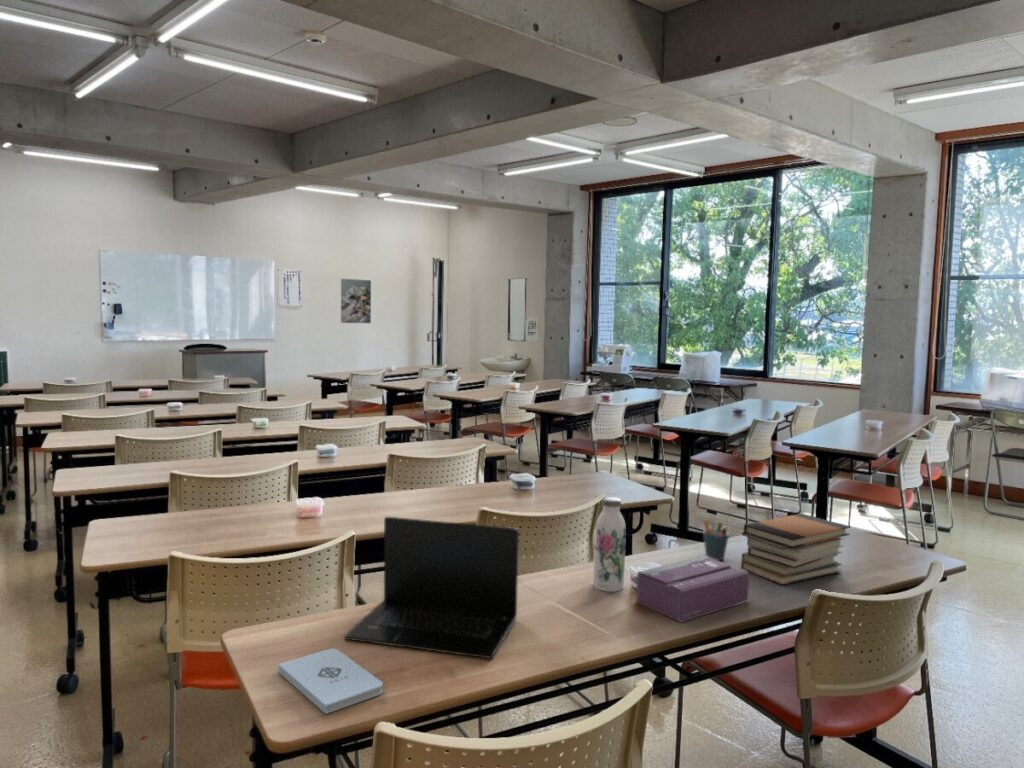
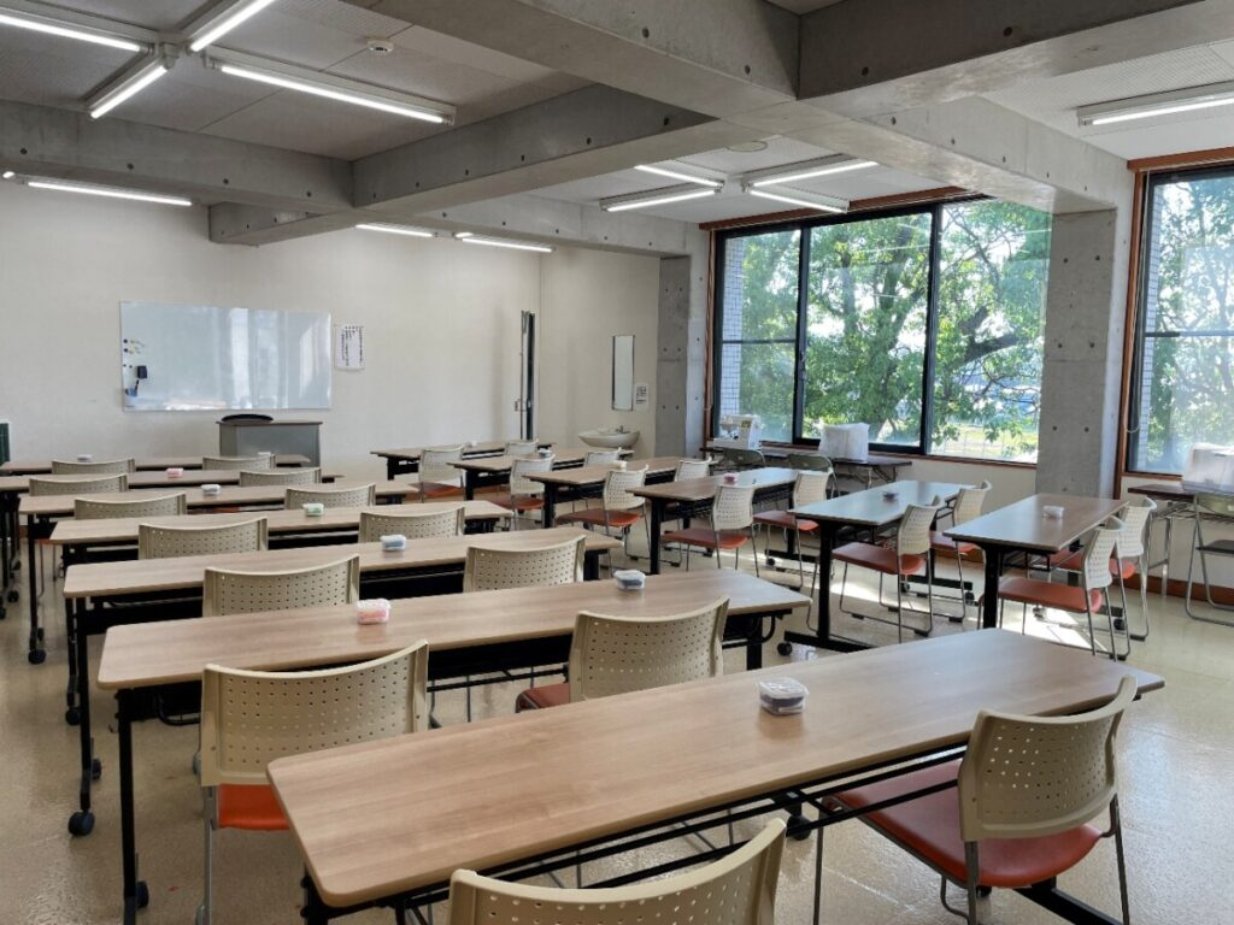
- pen holder [702,519,730,561]
- wall art [340,278,372,324]
- book stack [740,513,851,586]
- water bottle [593,496,627,593]
- tissue box [635,555,750,623]
- notepad [277,648,384,715]
- laptop [343,516,520,660]
